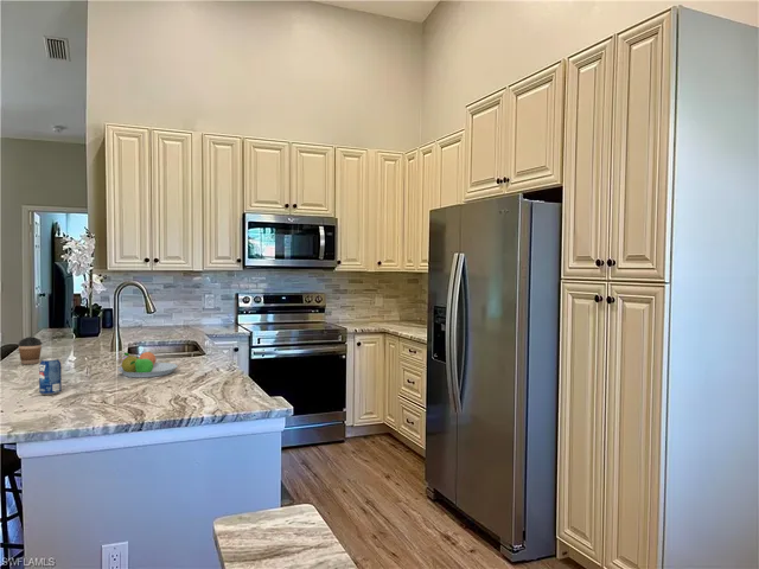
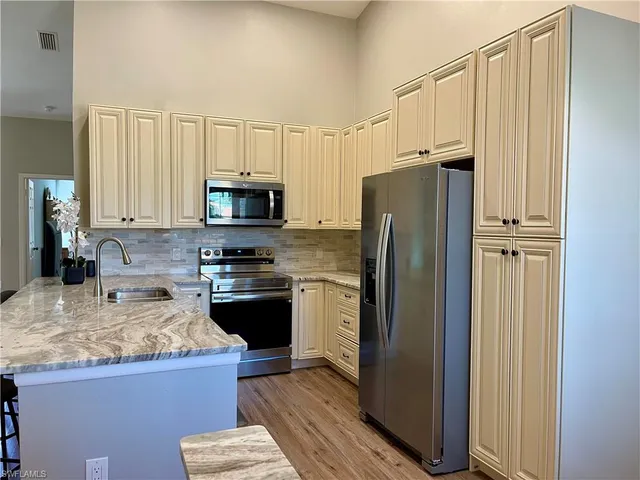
- fruit bowl [116,351,179,378]
- coffee cup [17,335,43,365]
- beverage can [38,357,63,396]
